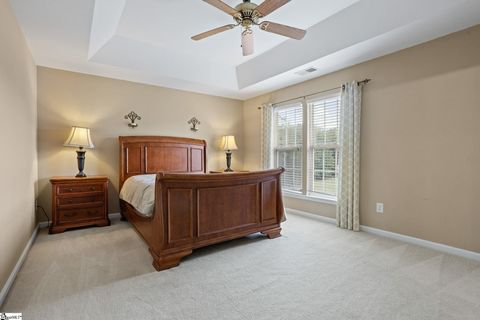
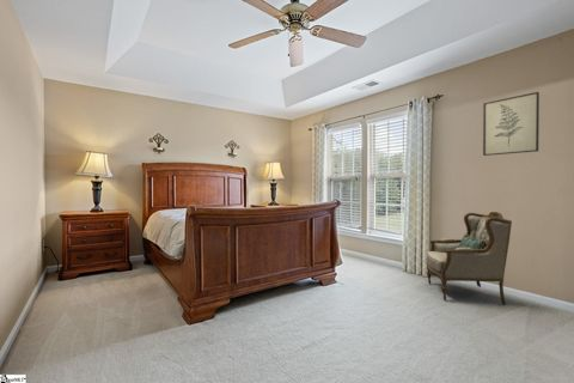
+ armchair [425,211,513,306]
+ wall art [482,91,541,157]
